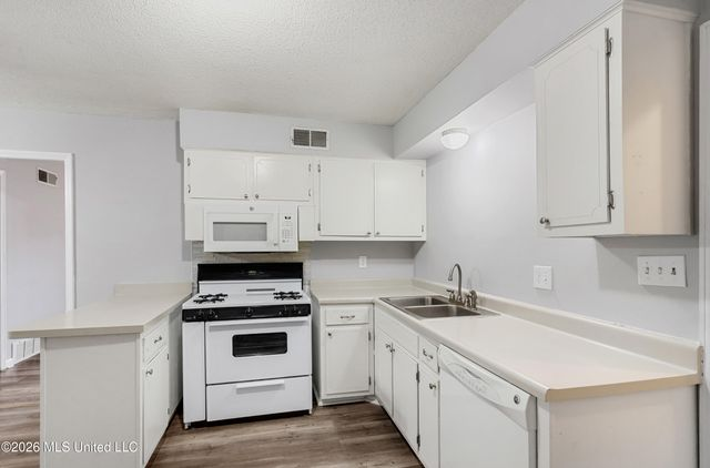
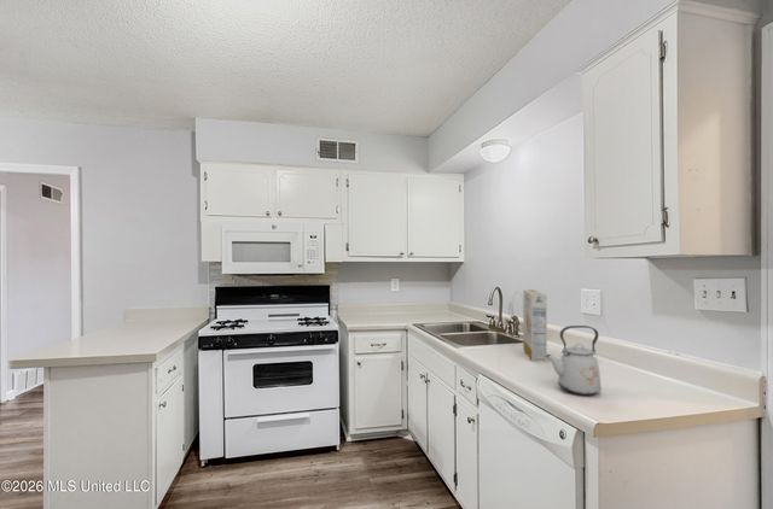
+ cereal box [522,288,548,363]
+ kettle [546,324,603,397]
